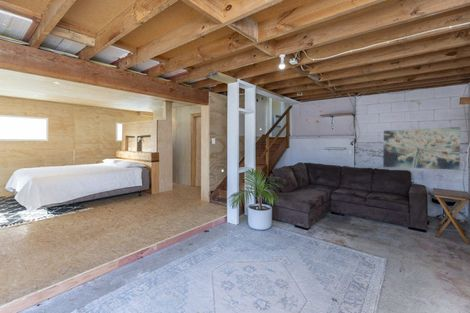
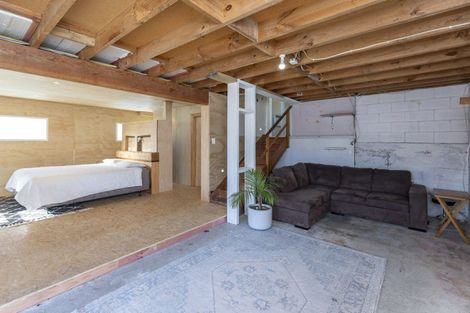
- wall art [382,126,461,171]
